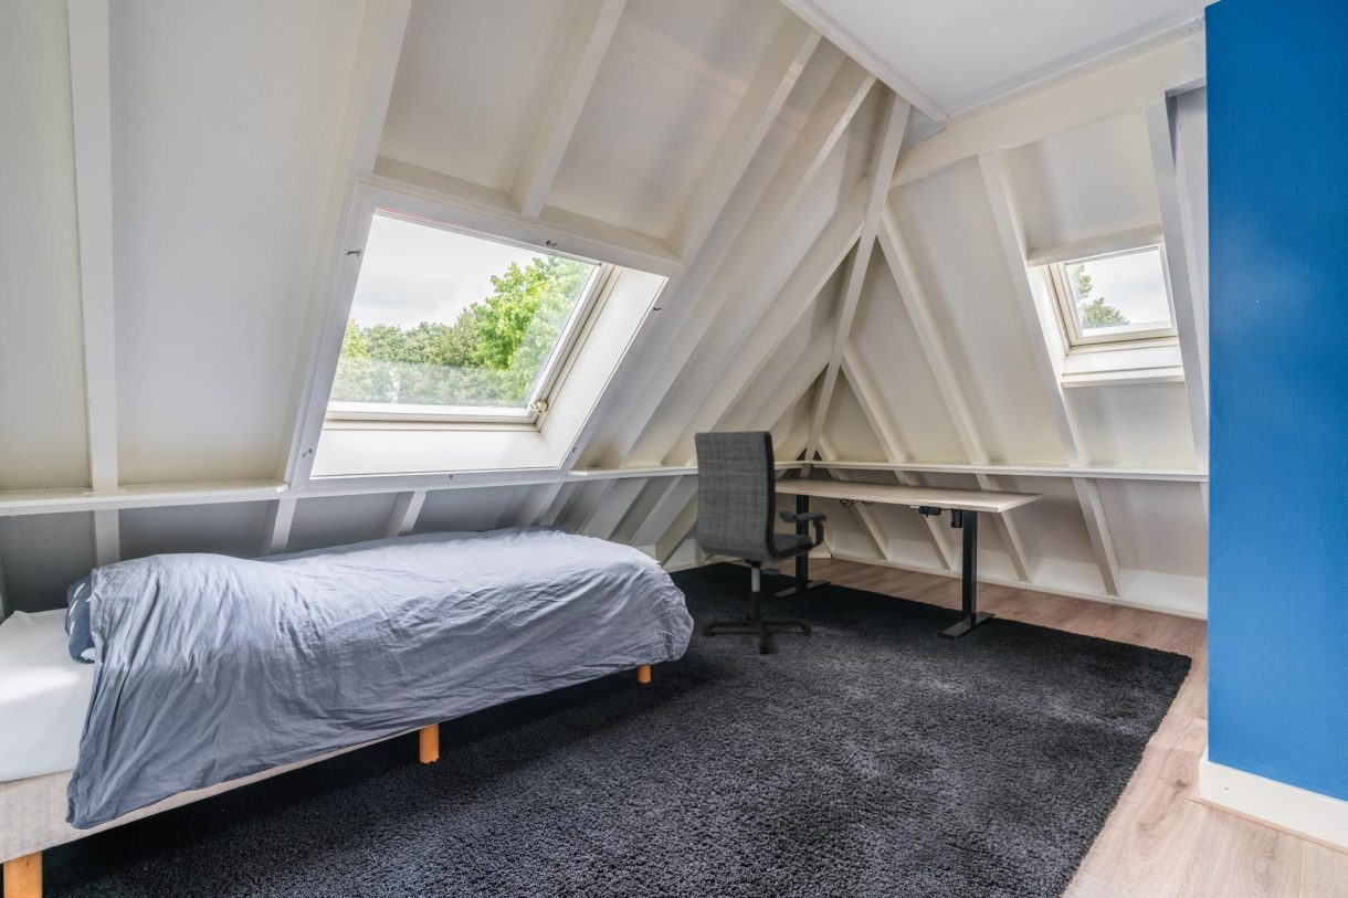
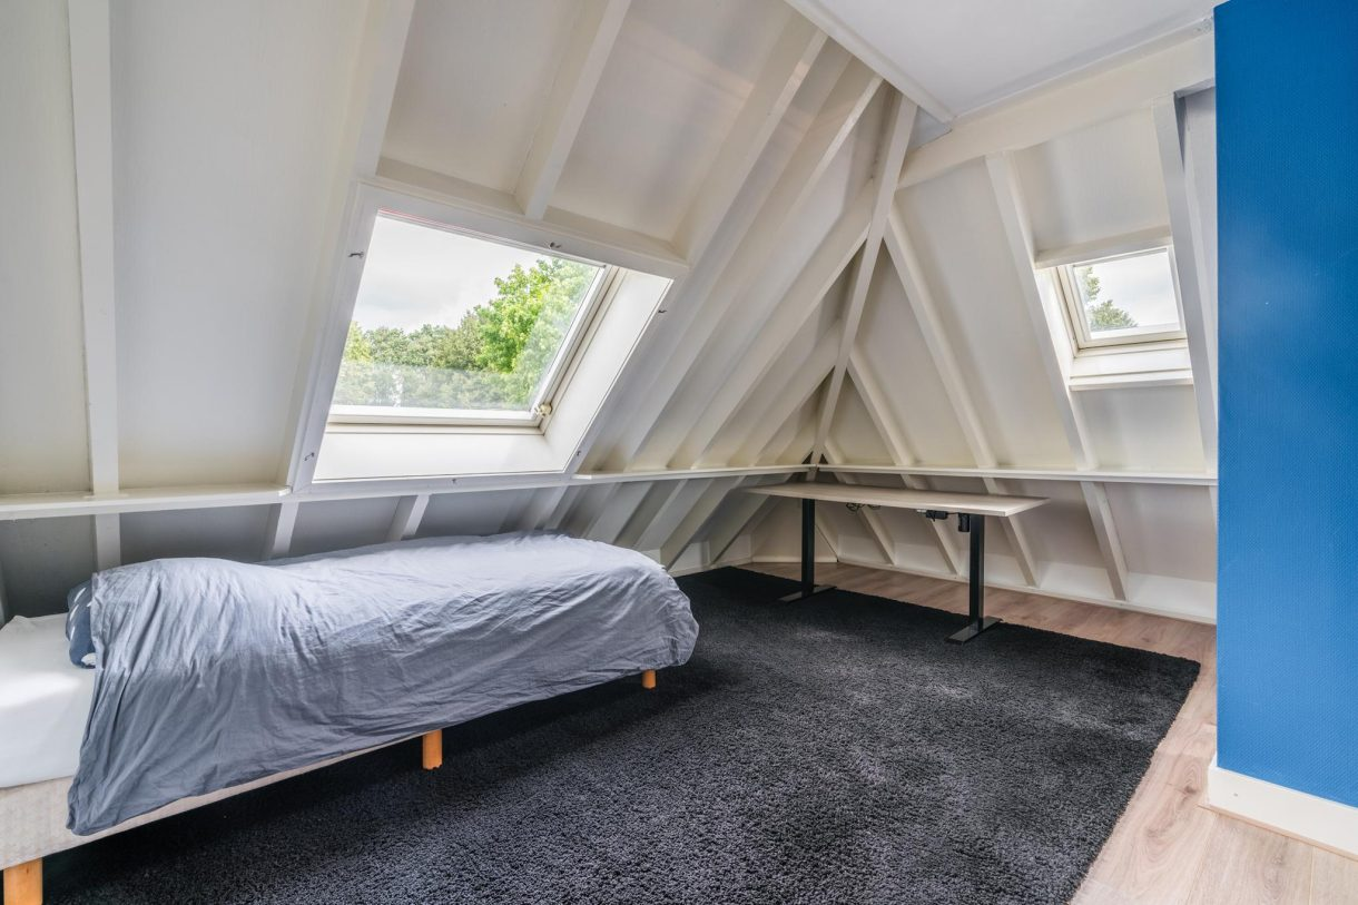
- office chair [693,430,829,653]
